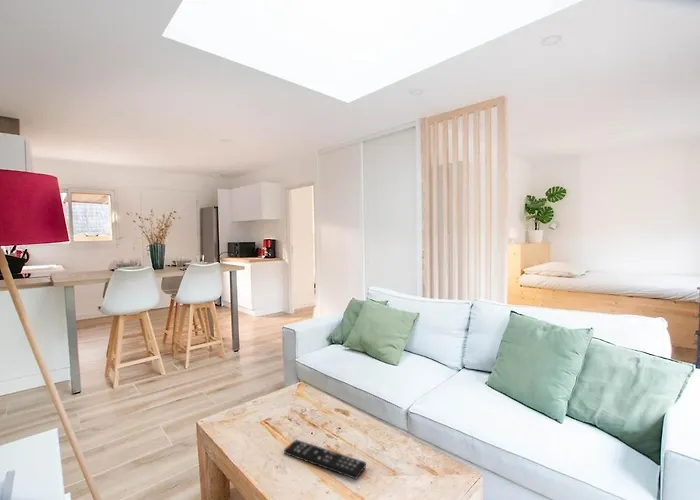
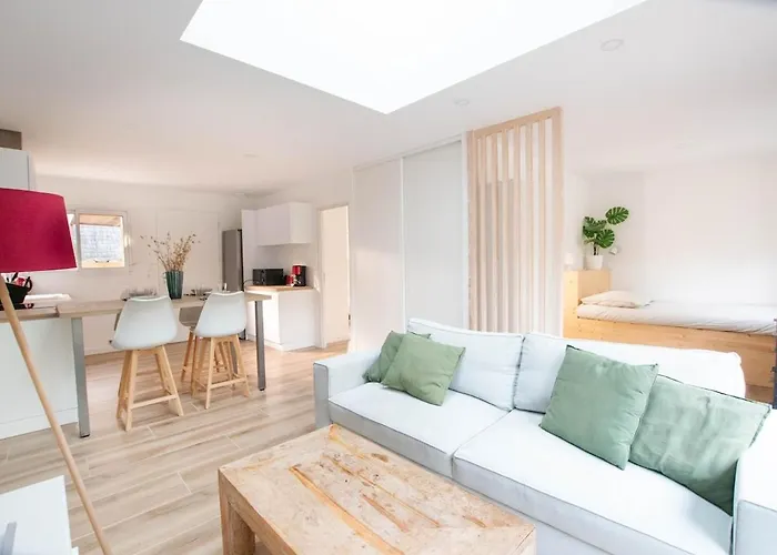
- remote control [283,439,367,480]
